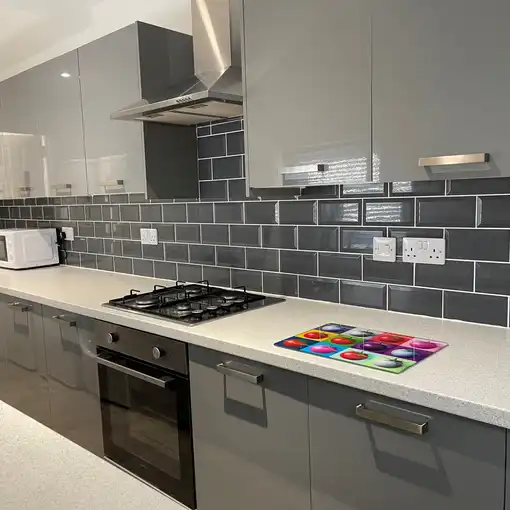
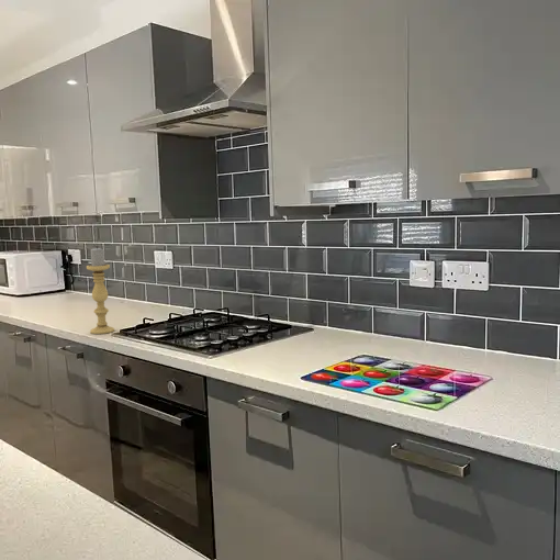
+ candle holder [86,246,115,335]
